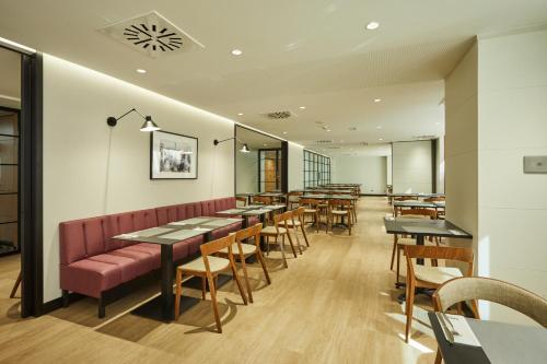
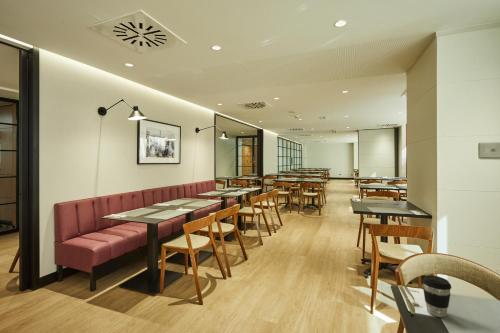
+ coffee cup [421,274,452,318]
